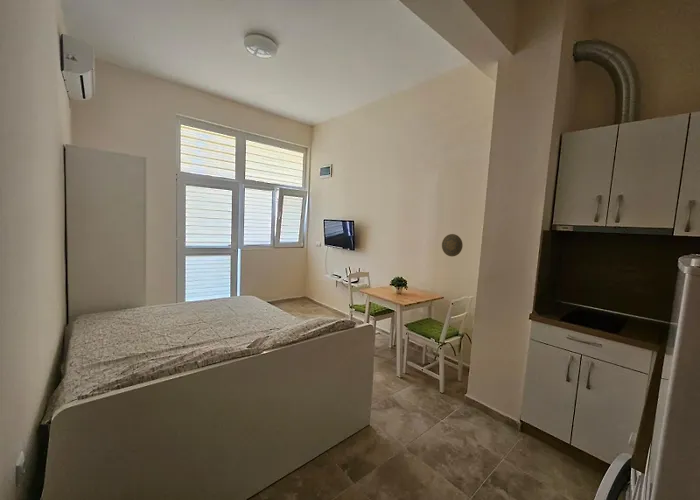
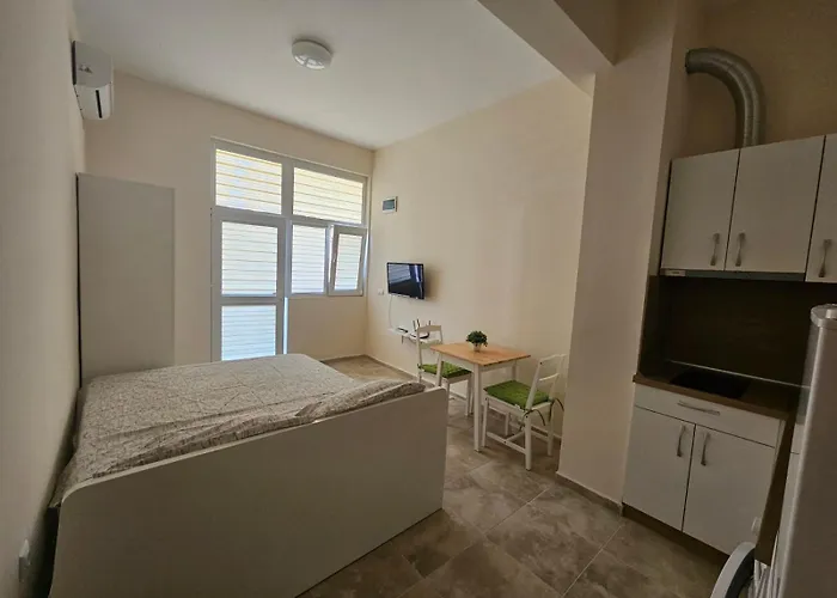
- decorative plate [441,233,464,257]
